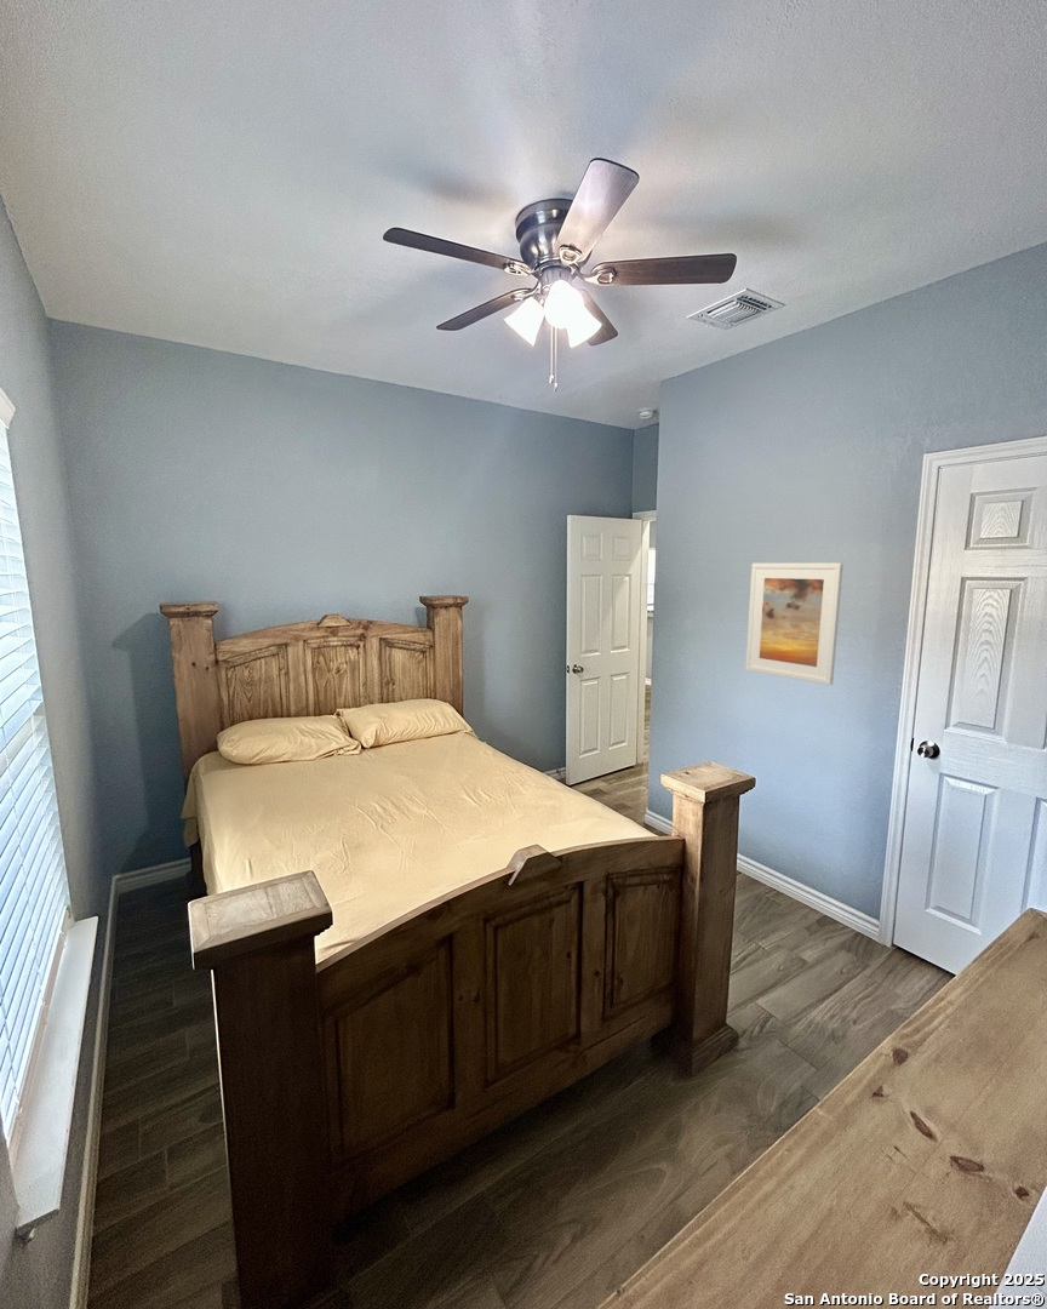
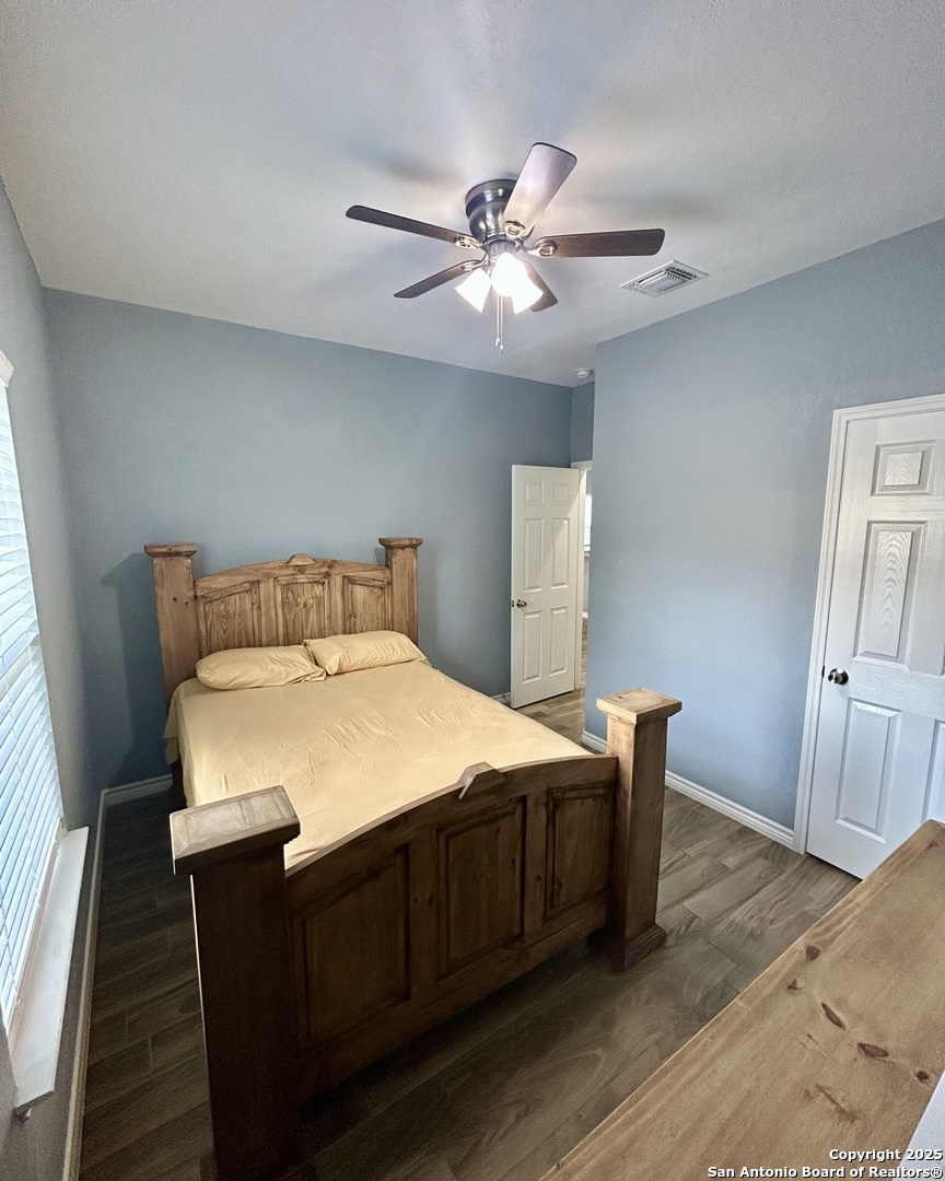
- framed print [744,562,845,686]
